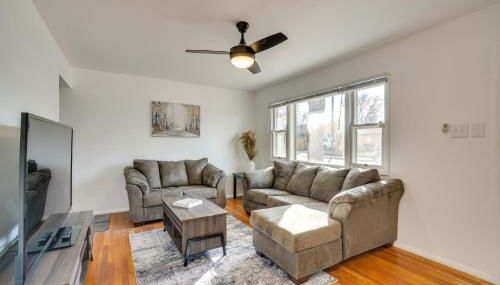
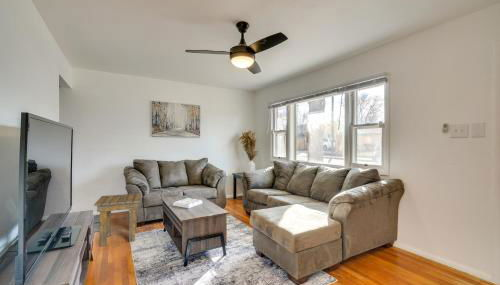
+ side table [93,192,142,247]
